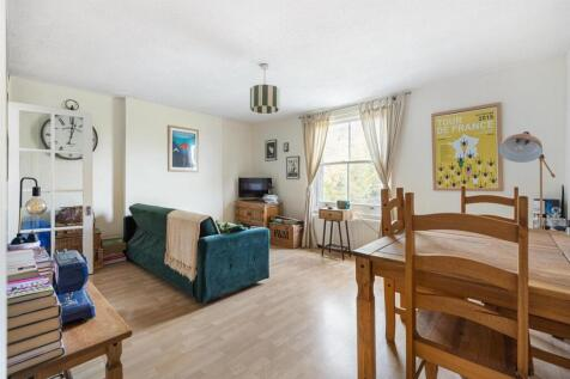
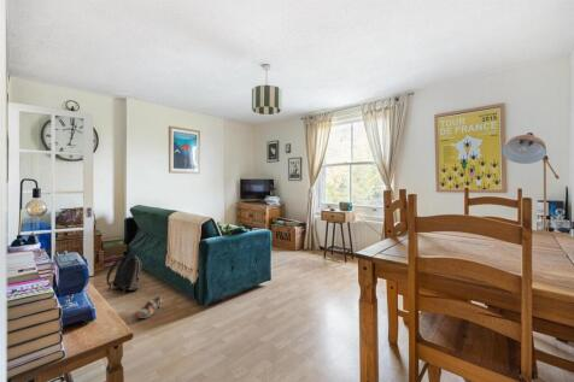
+ shoe [136,295,163,319]
+ backpack [105,251,142,296]
